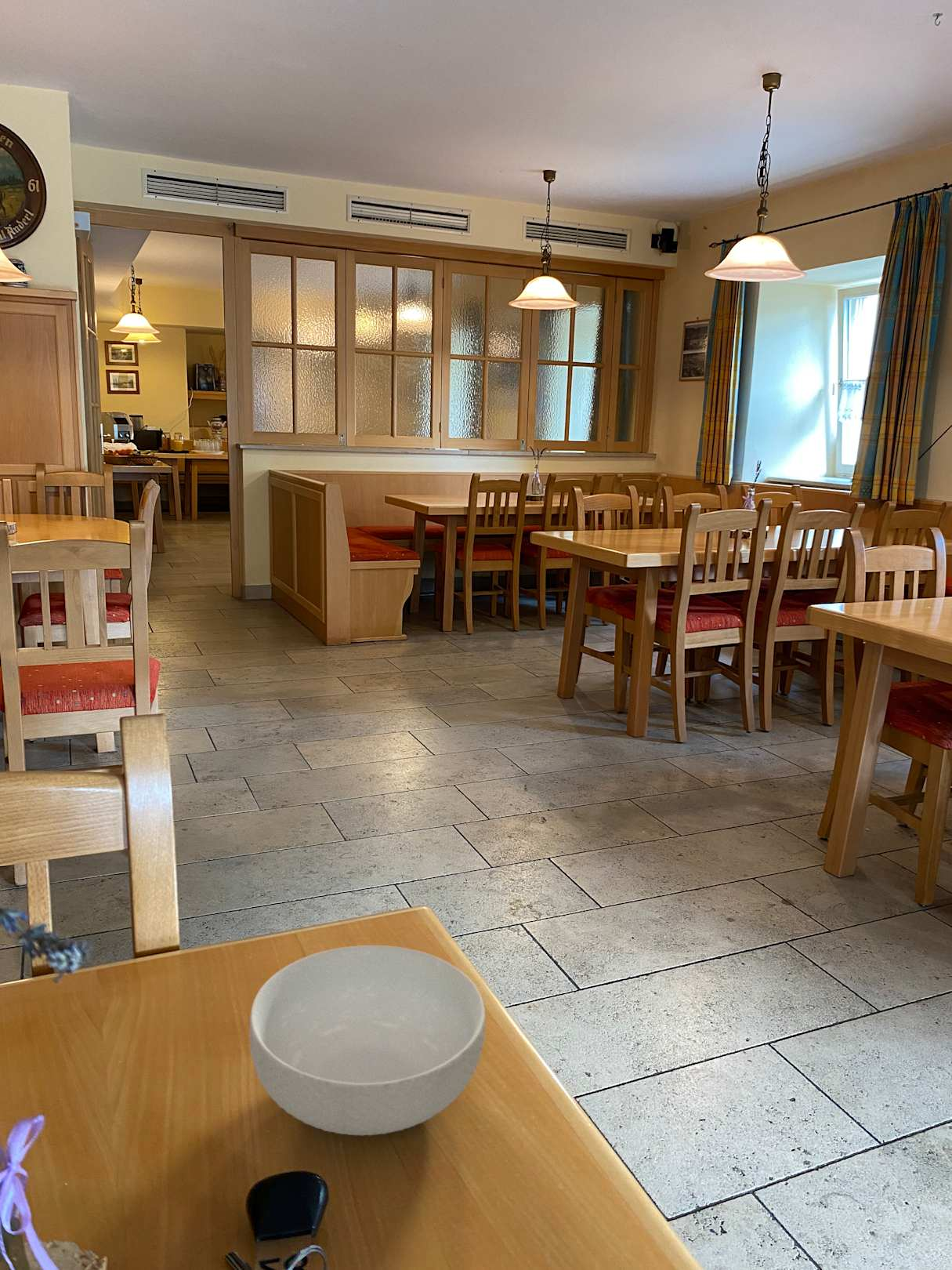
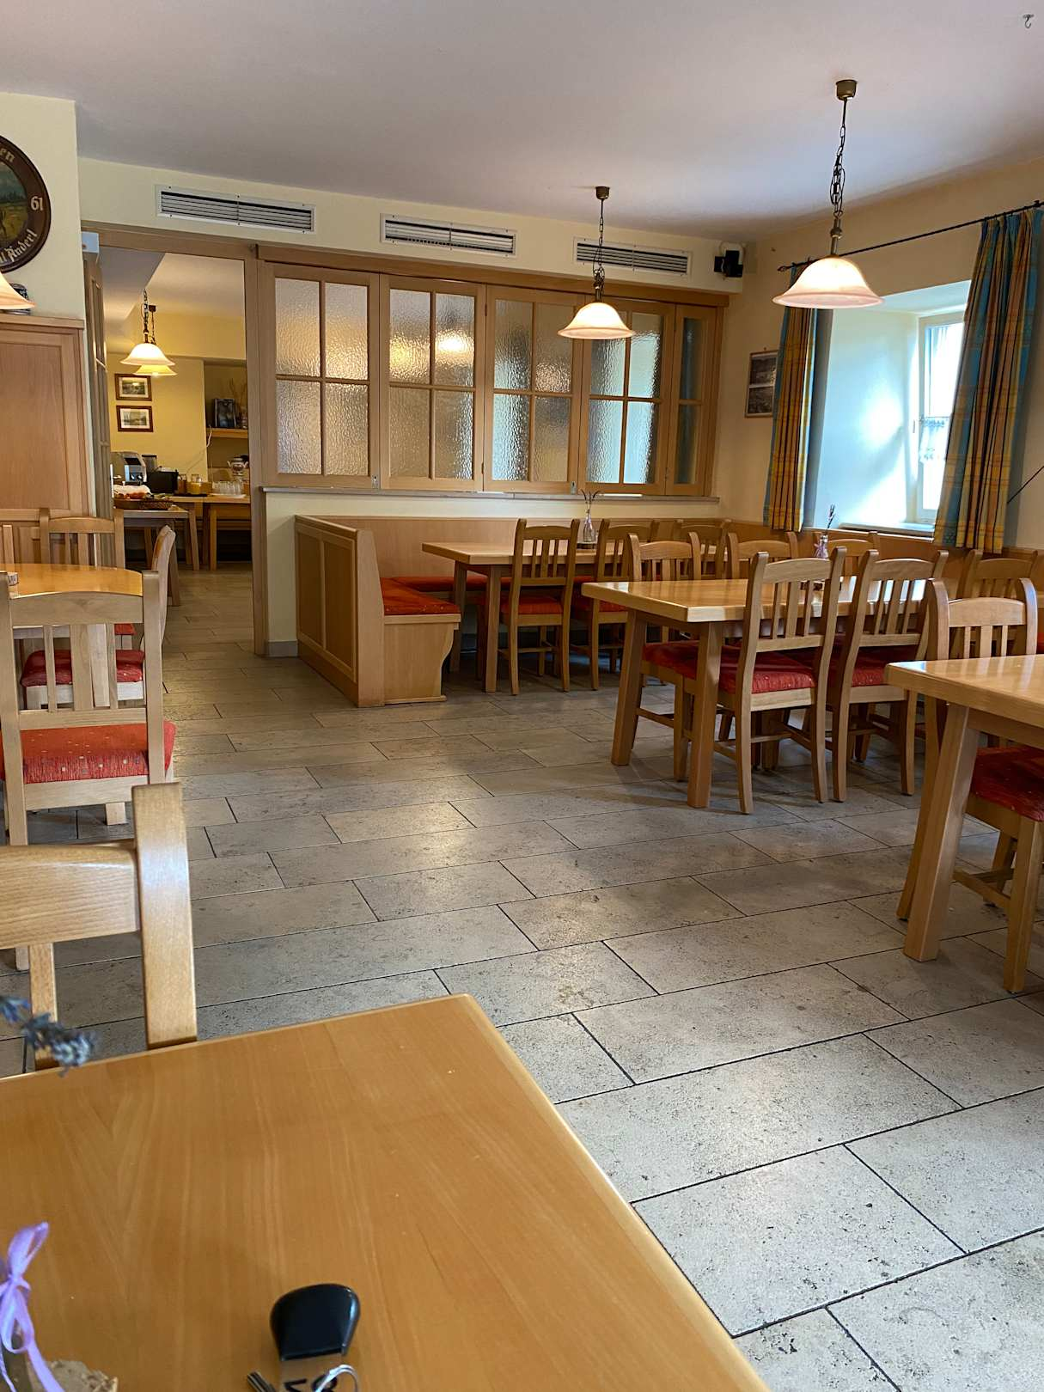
- cereal bowl [248,945,487,1137]
